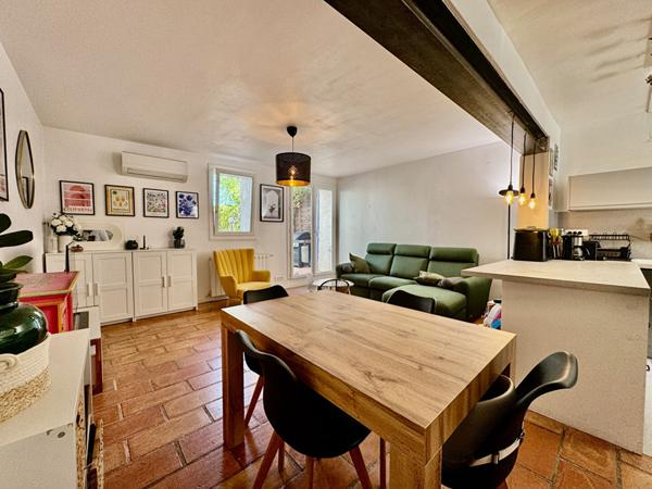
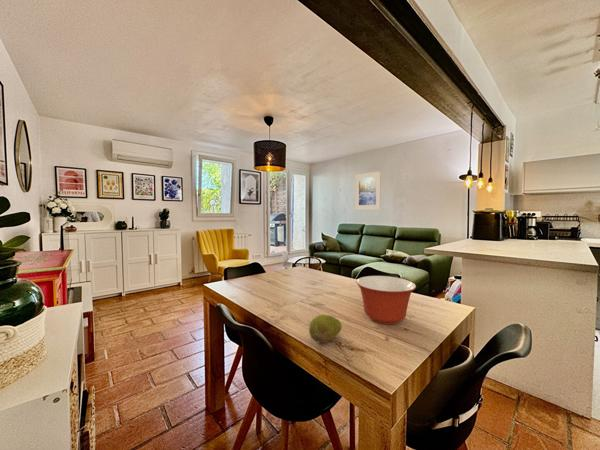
+ fruit [308,314,343,344]
+ mixing bowl [355,275,417,325]
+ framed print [354,170,382,211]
